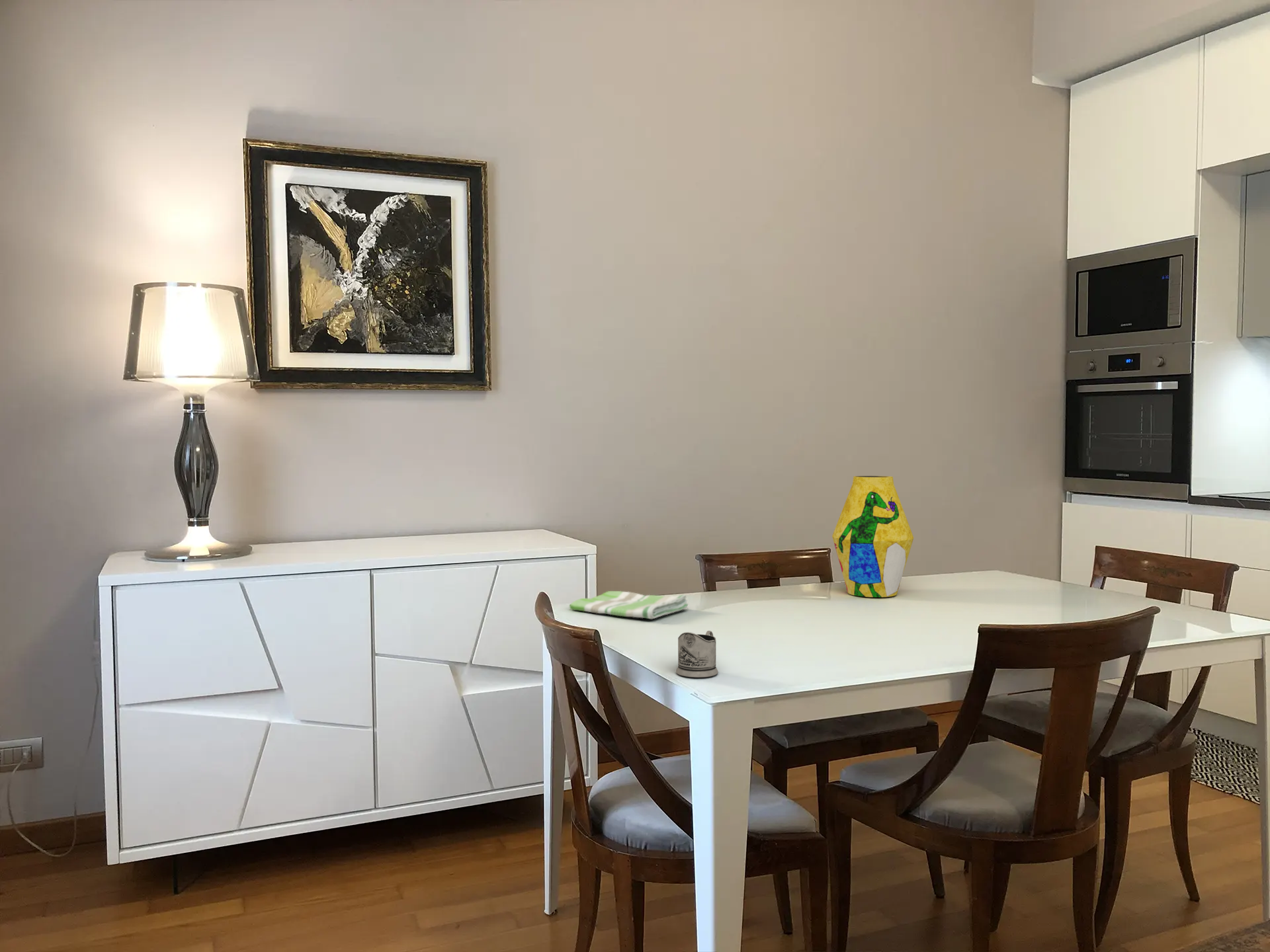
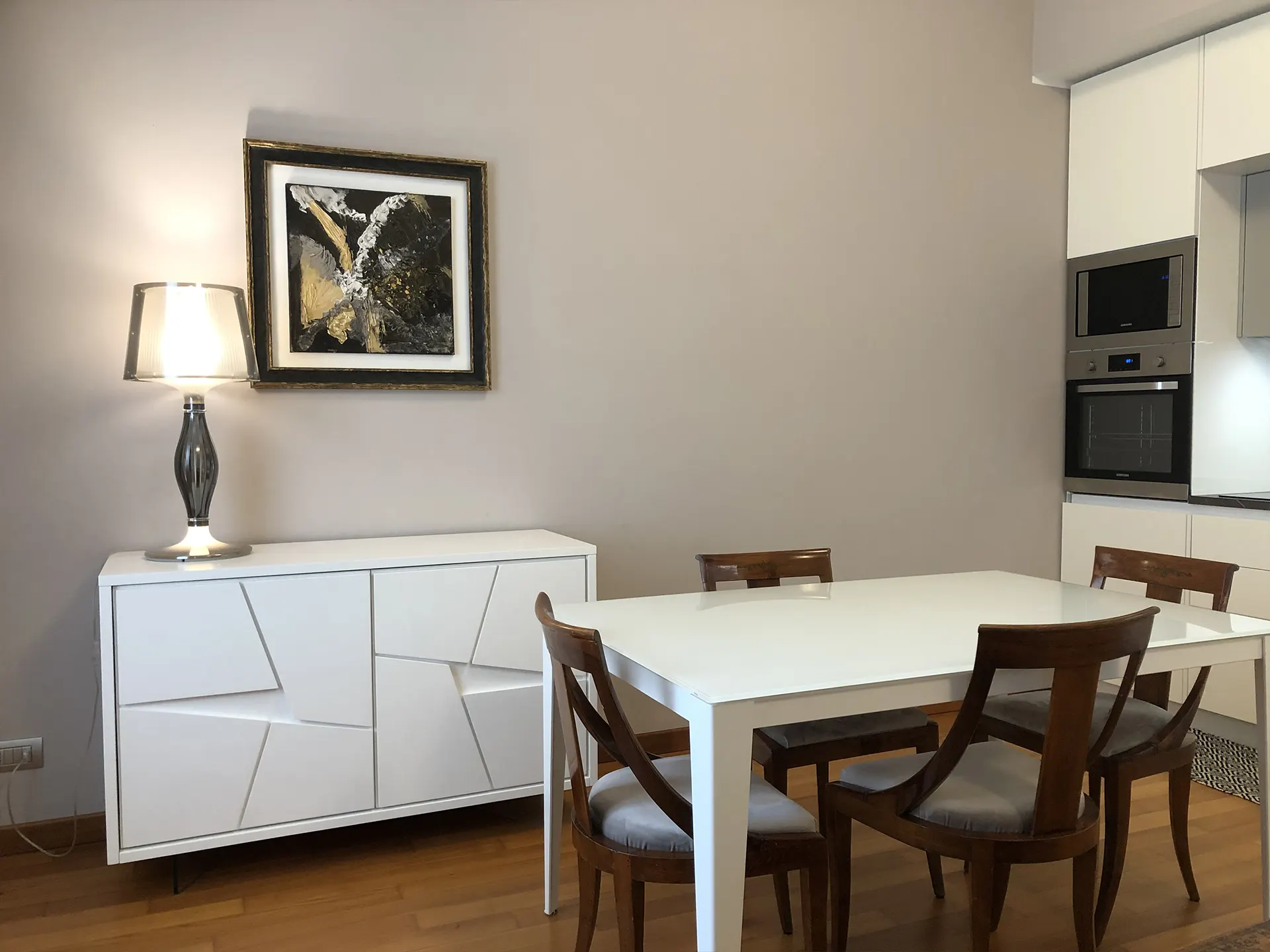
- vase [831,475,914,598]
- tea glass holder [675,630,719,678]
- dish towel [569,590,689,619]
